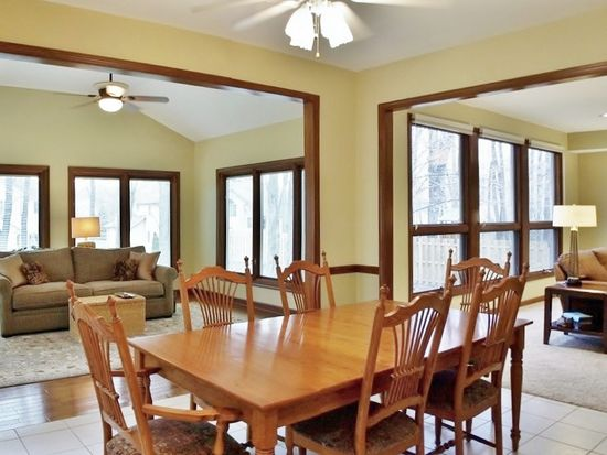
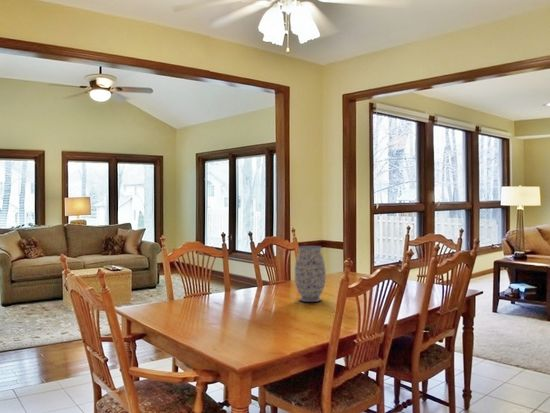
+ vase [294,245,327,303]
